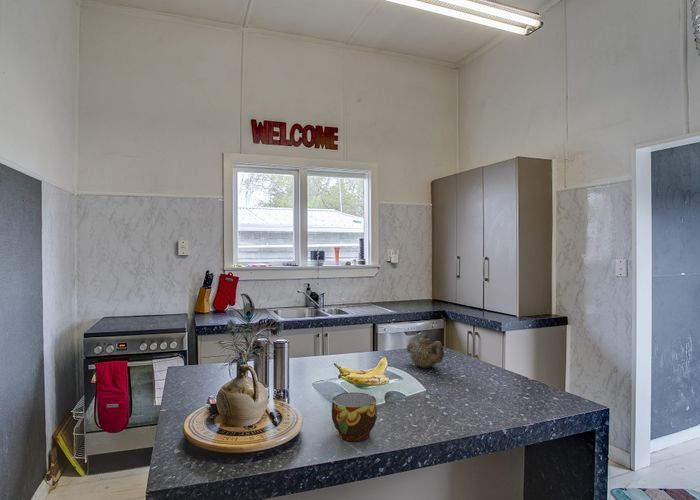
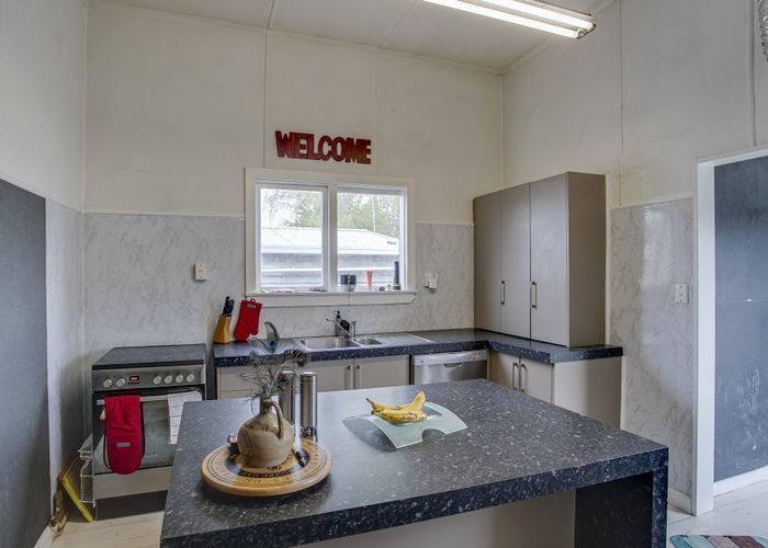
- teapot [406,333,445,369]
- cup [331,392,378,442]
